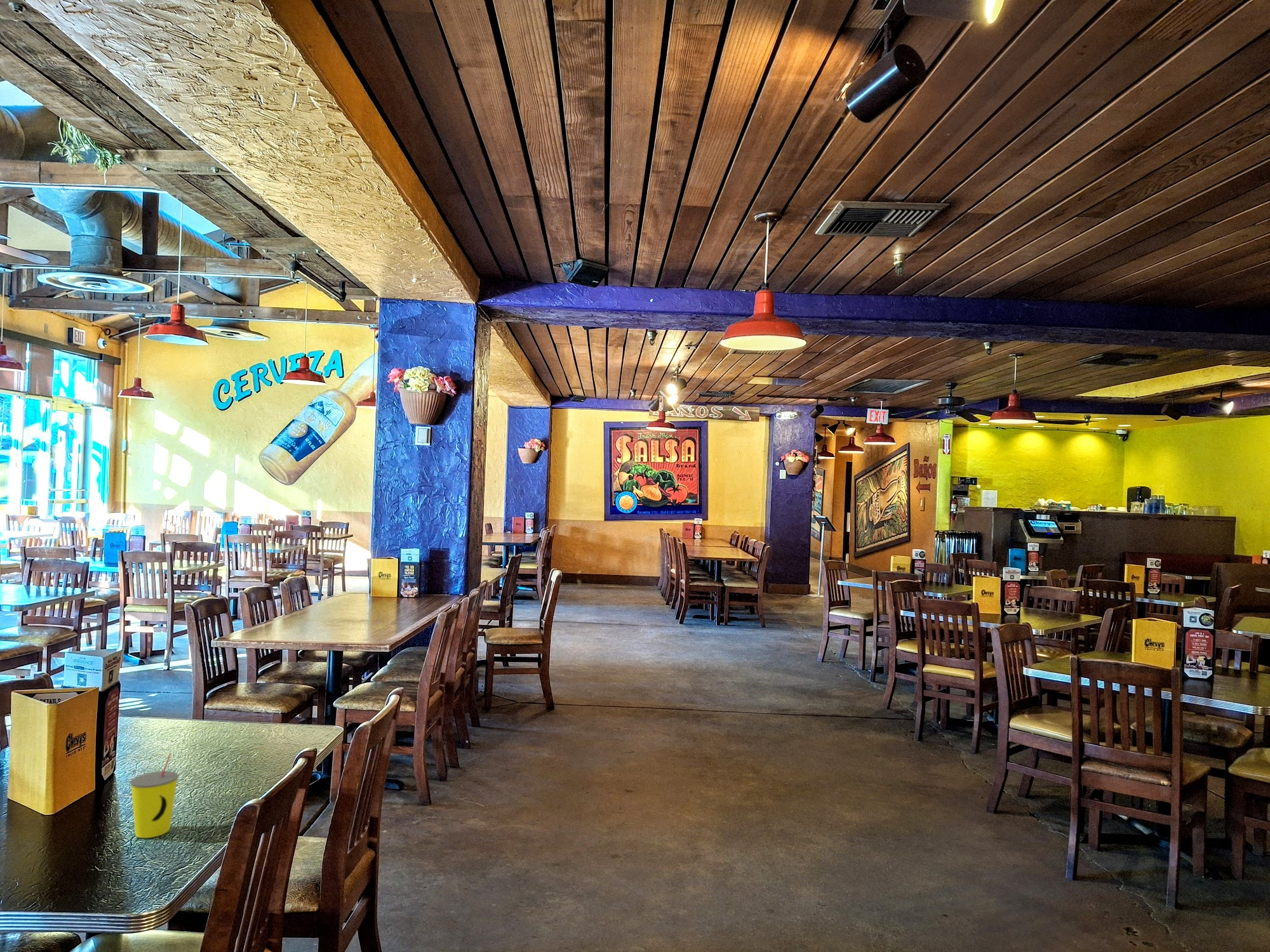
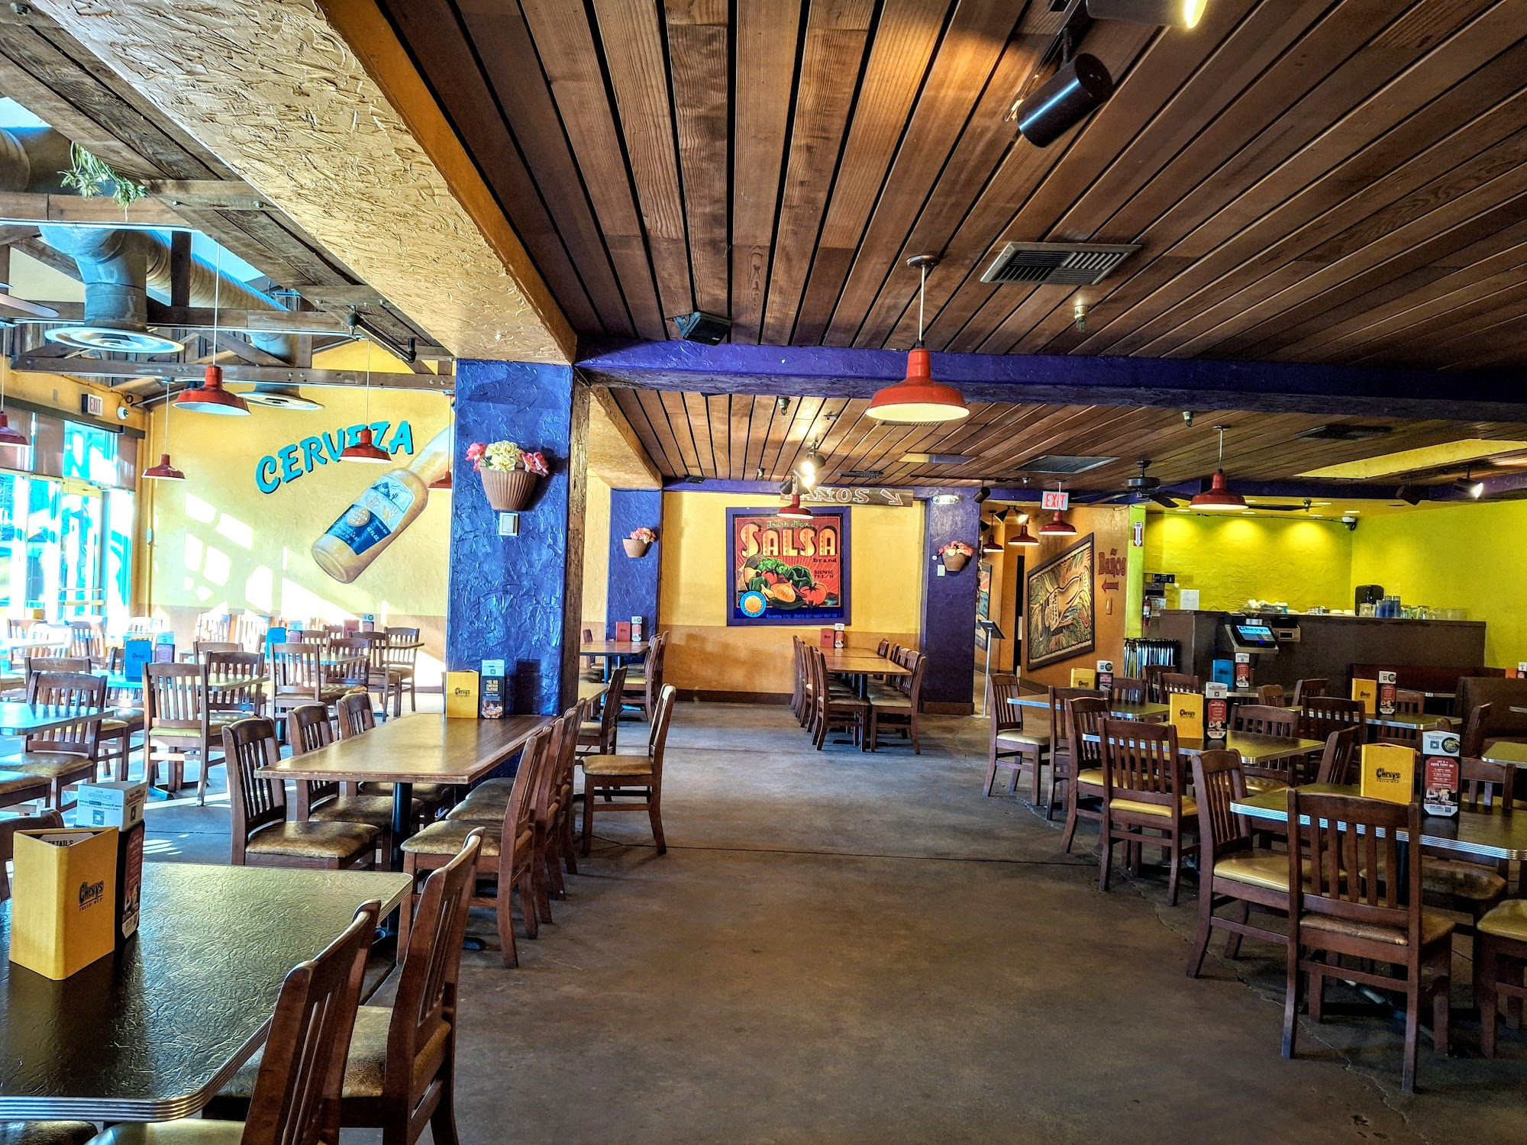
- straw [130,753,179,839]
